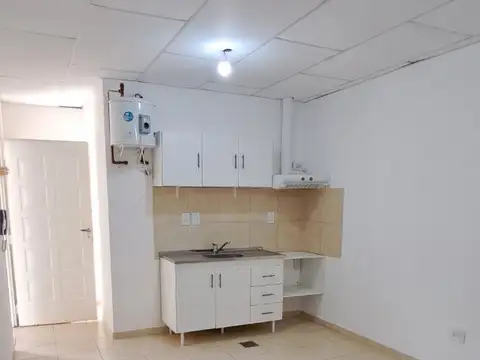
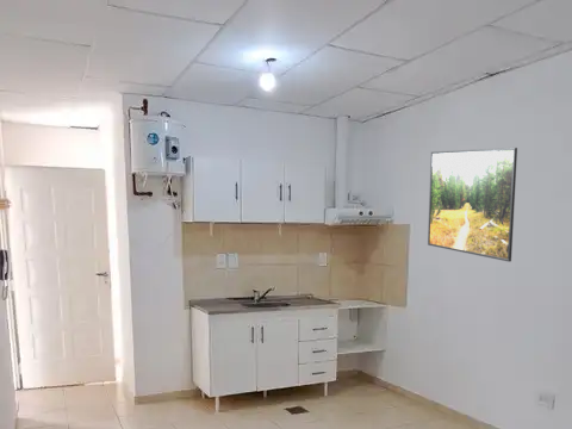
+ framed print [427,147,518,263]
